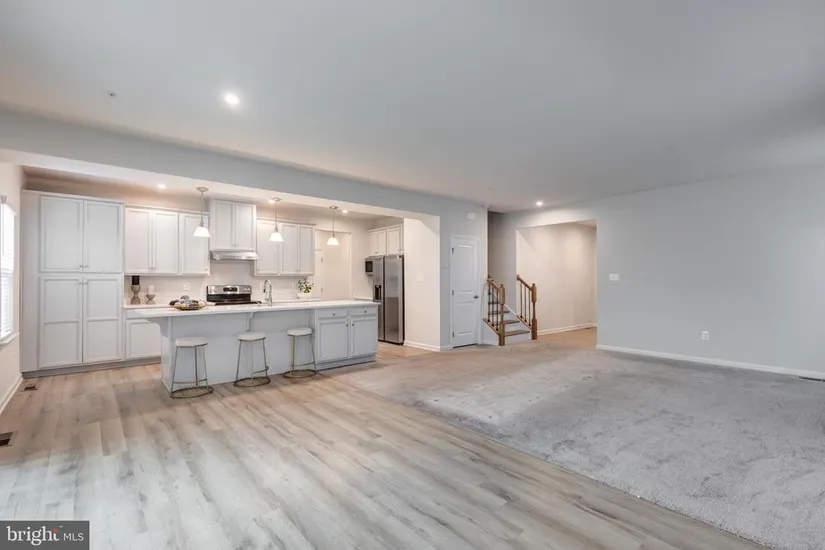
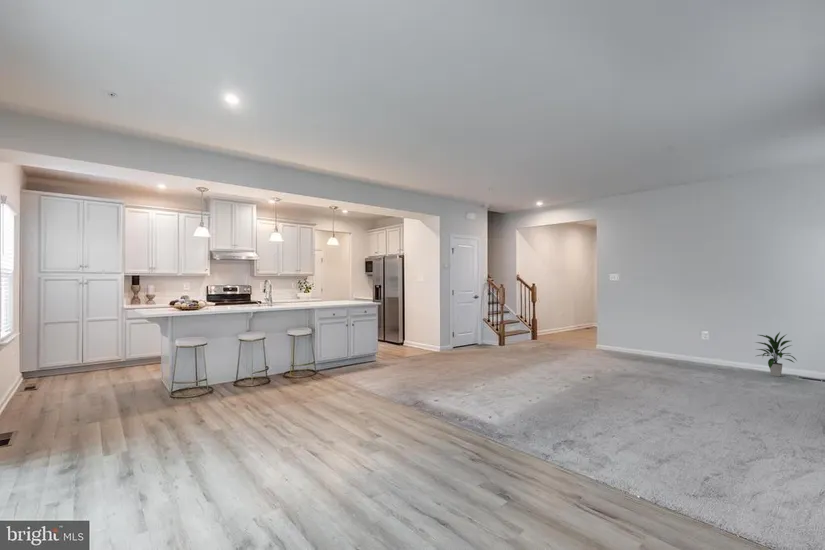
+ indoor plant [754,331,798,377]
